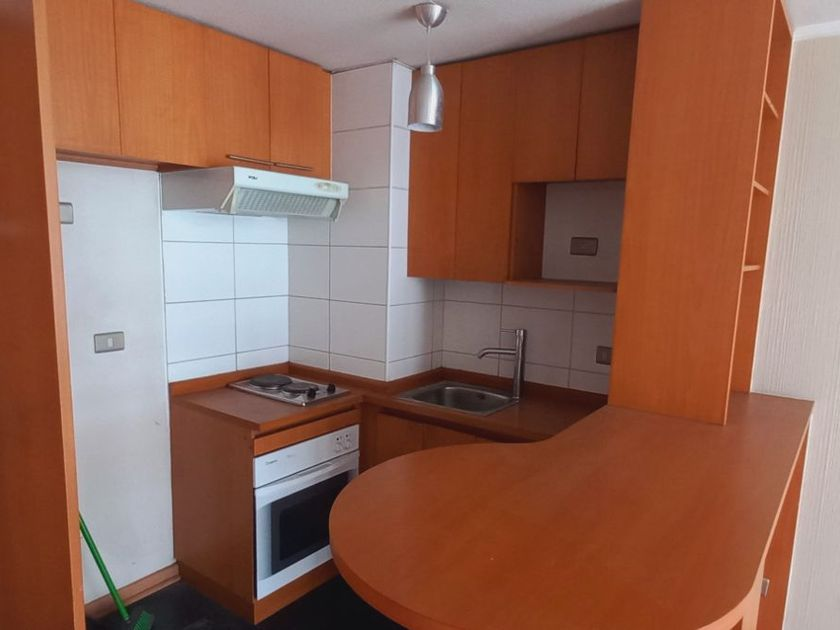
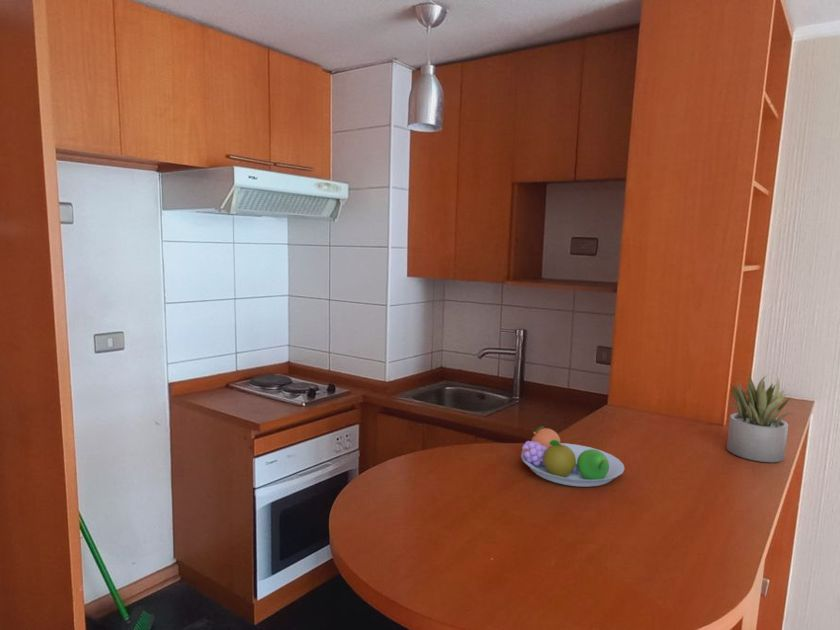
+ succulent plant [726,373,793,463]
+ fruit bowl [520,425,625,488]
